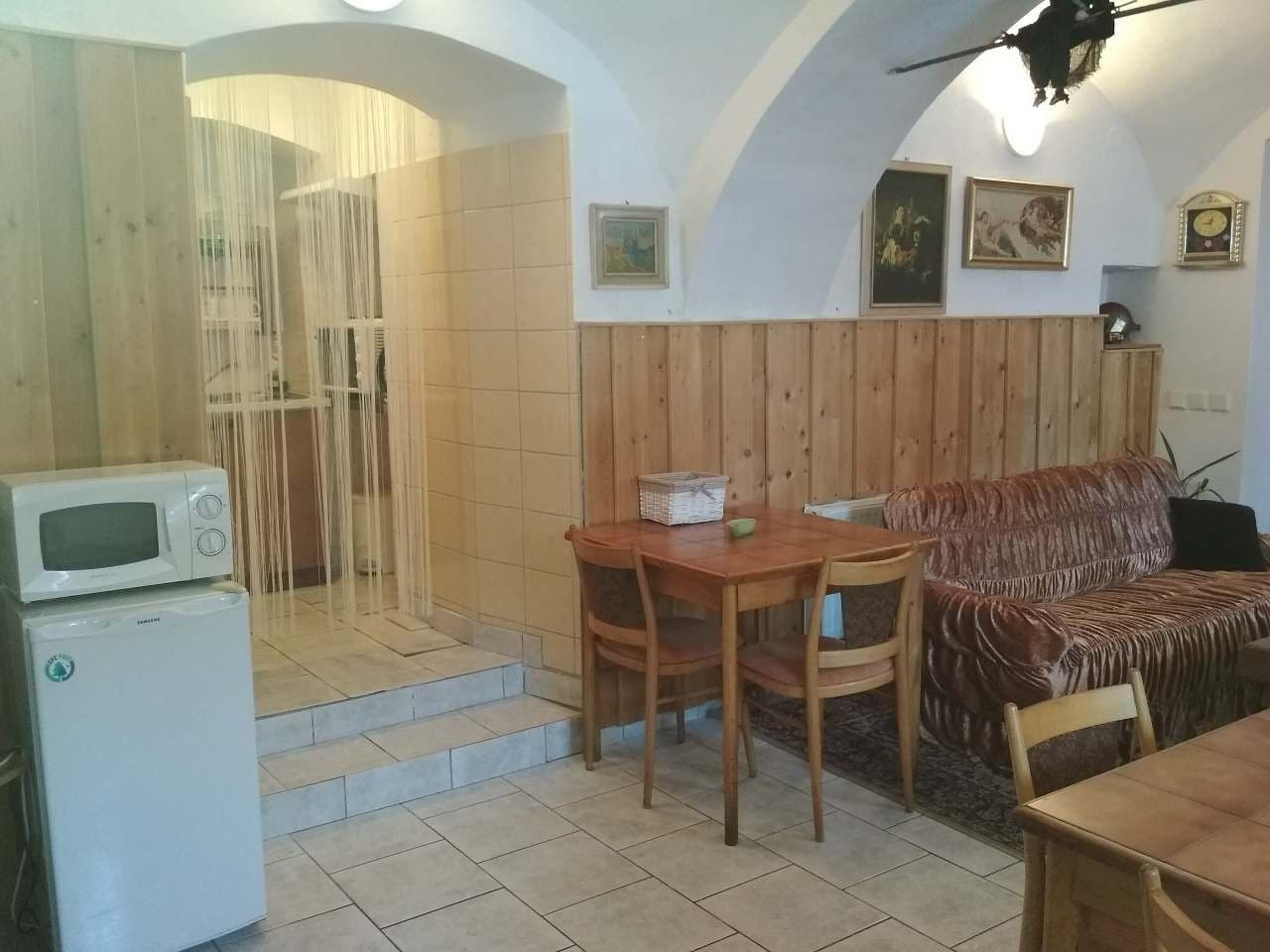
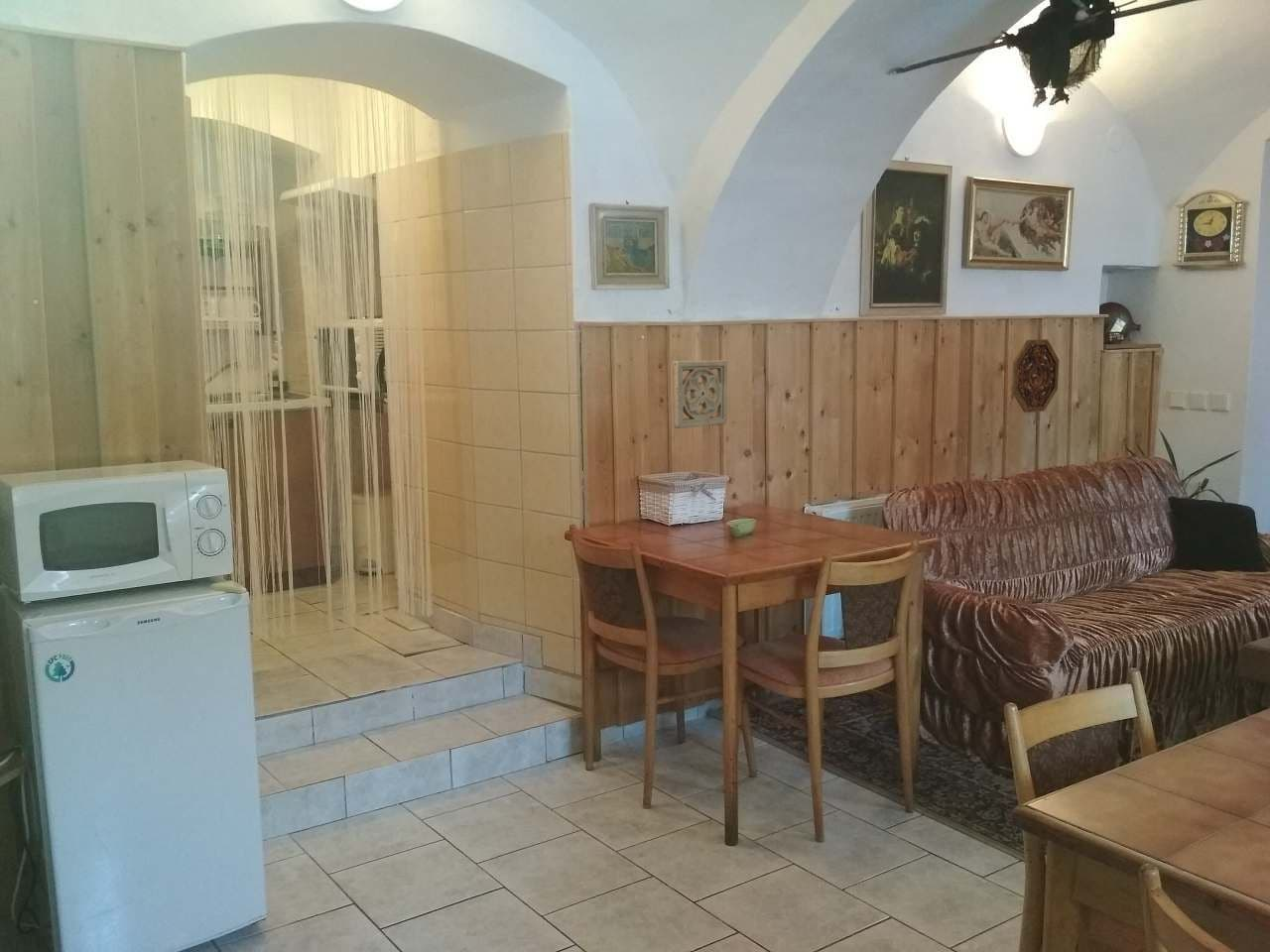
+ wall ornament [673,359,729,429]
+ decorative platter [1011,338,1061,414]
